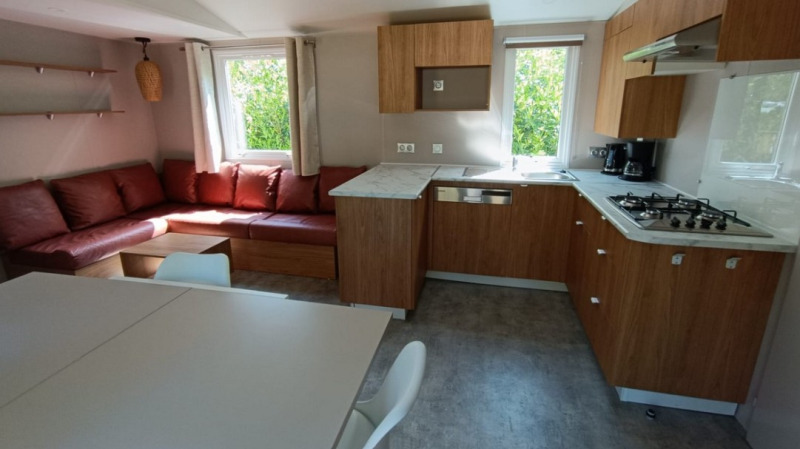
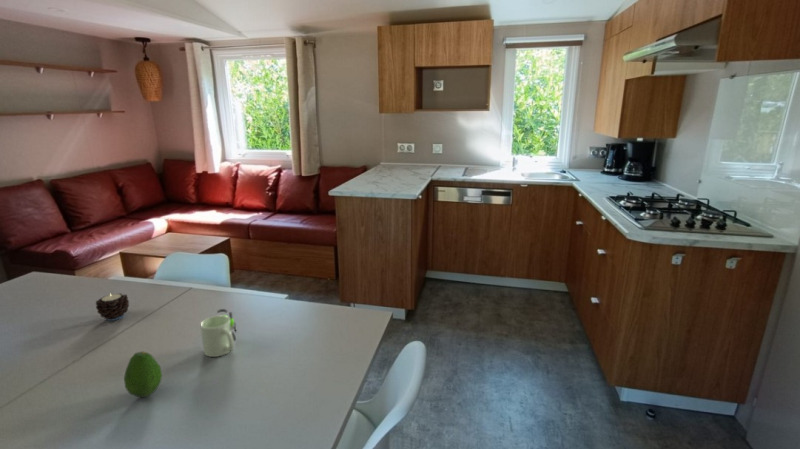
+ mug [200,308,238,358]
+ candle [95,292,130,322]
+ fruit [123,350,163,398]
